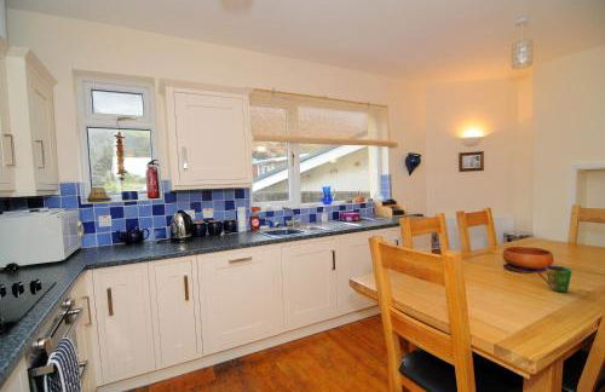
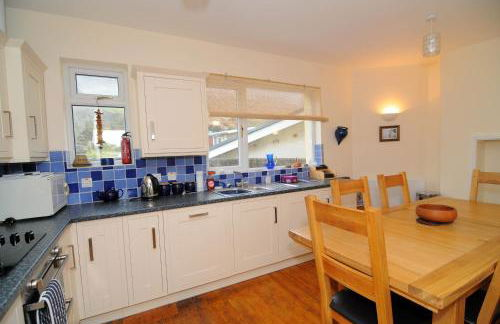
- cup [537,265,574,293]
